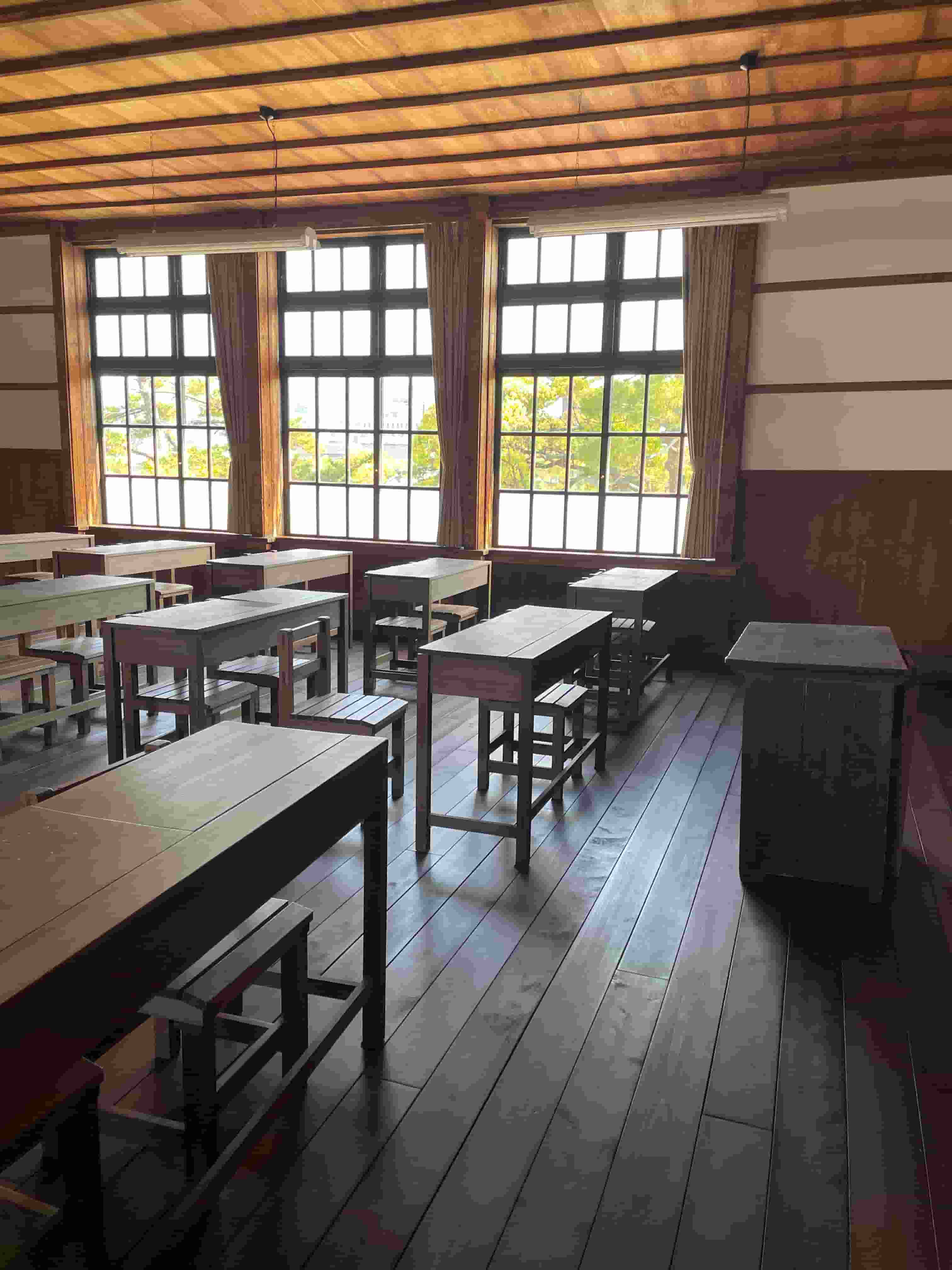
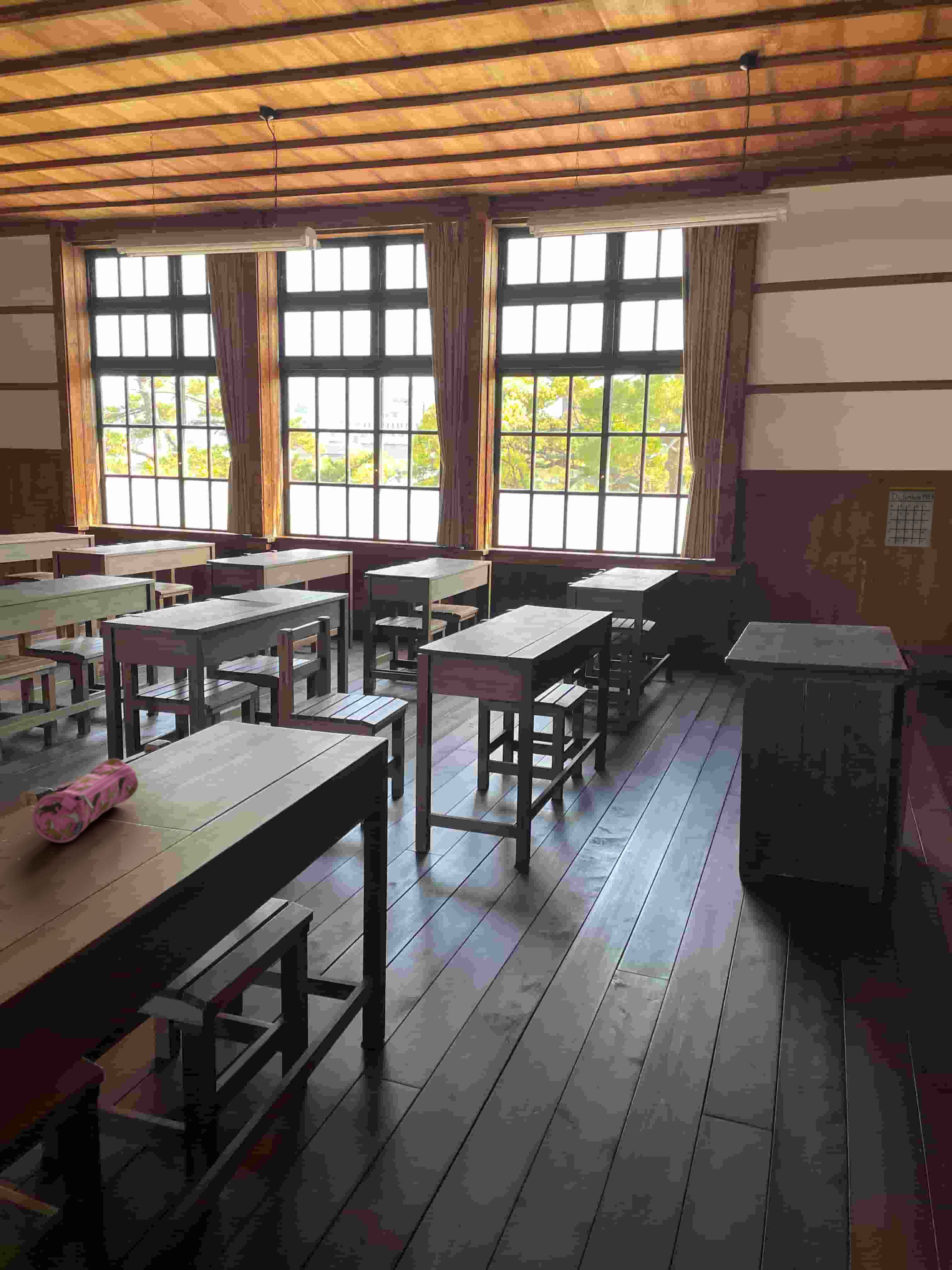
+ calendar [885,473,936,547]
+ pencil case [32,758,139,843]
